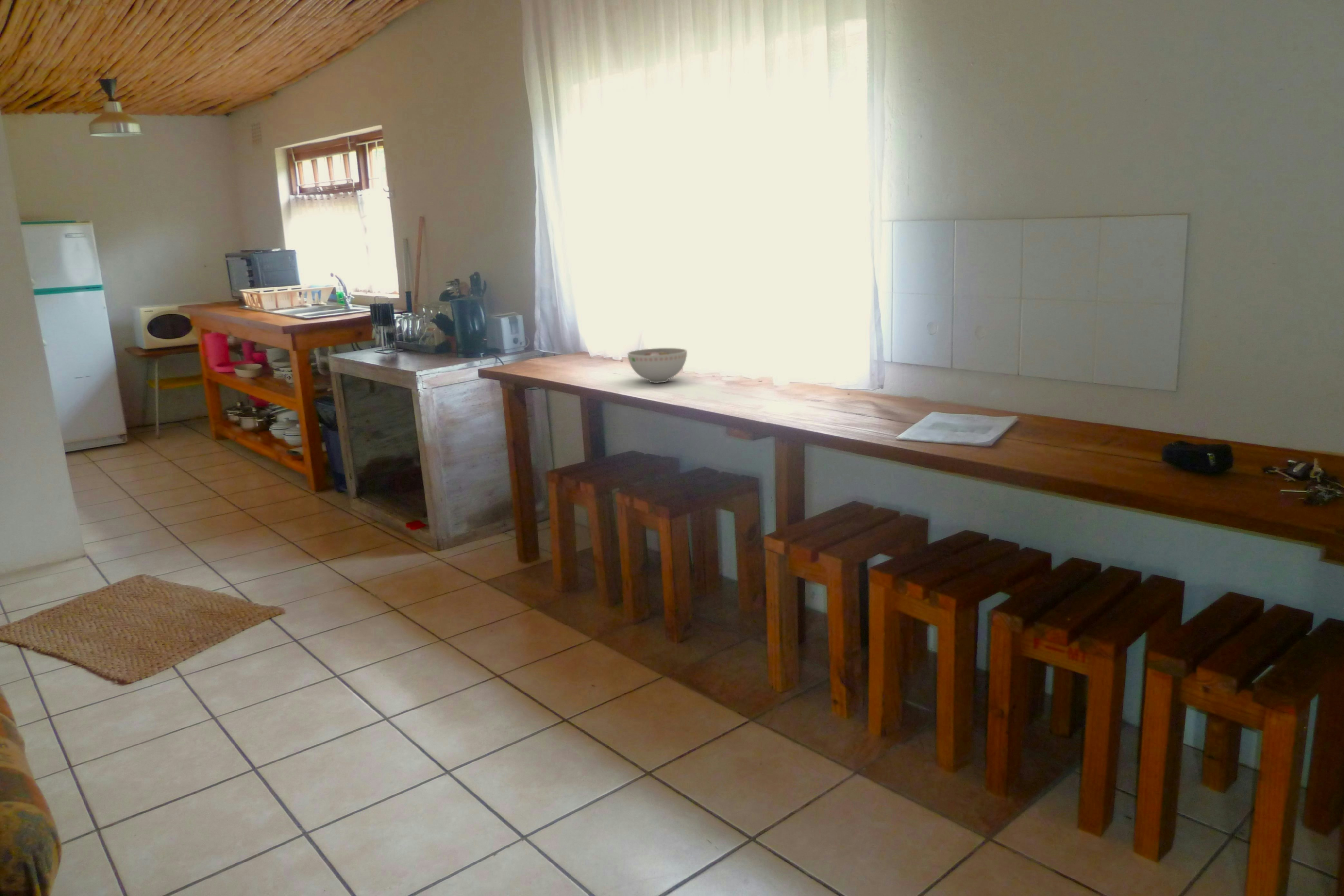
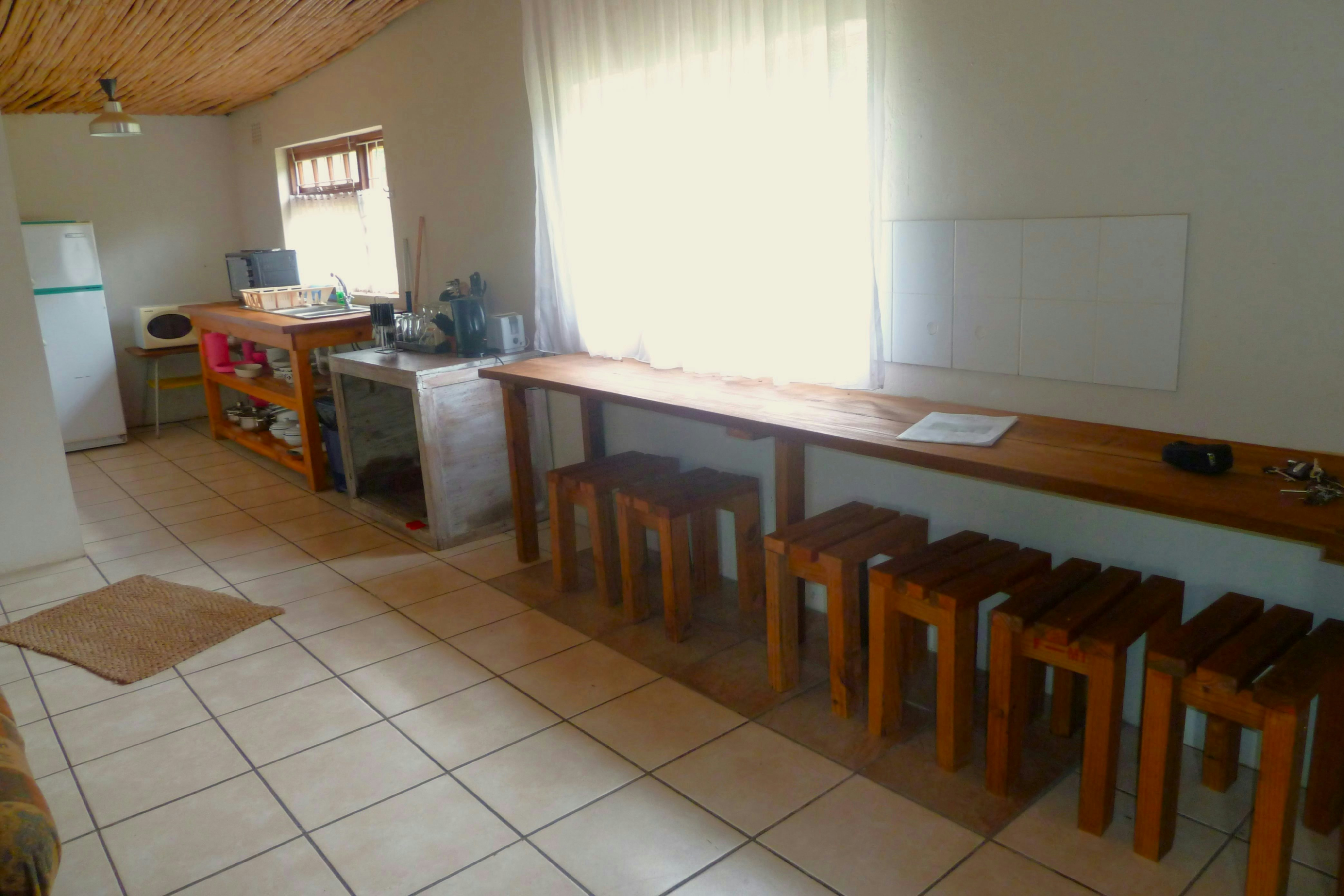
- bowl [627,348,687,383]
